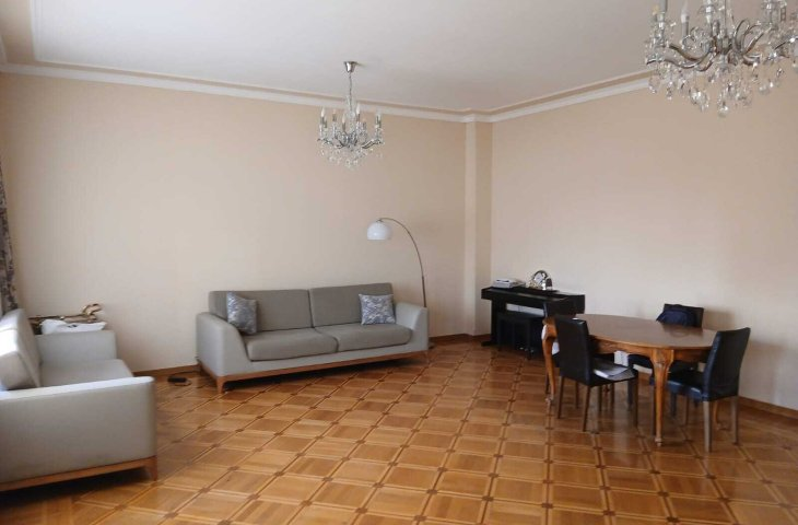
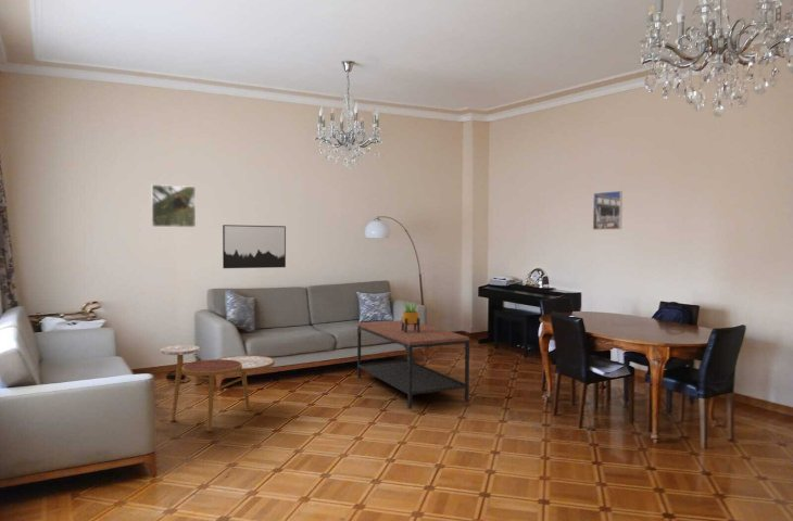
+ side table [160,344,276,432]
+ wall art [222,224,287,269]
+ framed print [150,183,197,228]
+ potted plant [401,300,420,333]
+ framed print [592,190,624,231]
+ coffee table [356,319,470,410]
